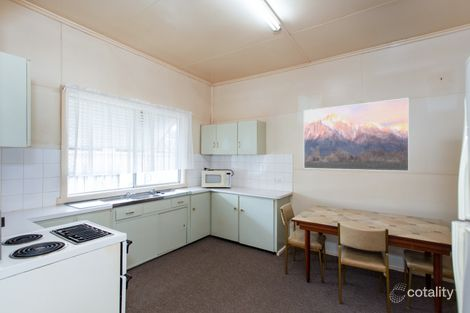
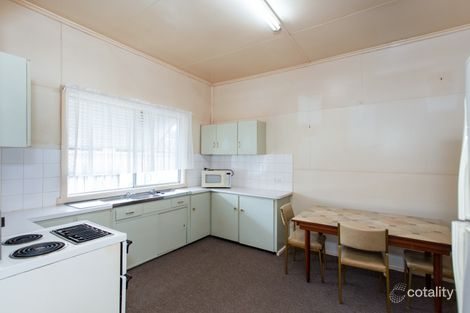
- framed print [303,97,410,172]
